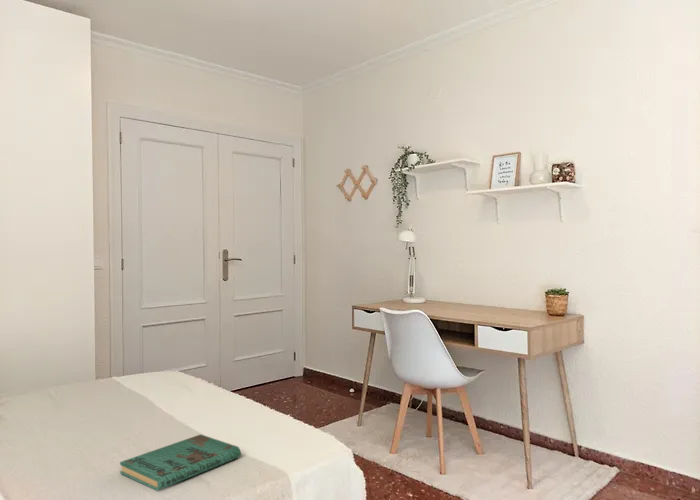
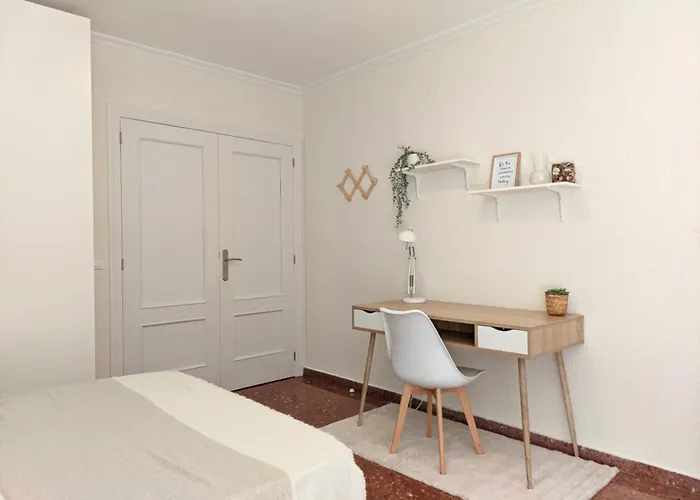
- book [119,433,242,492]
